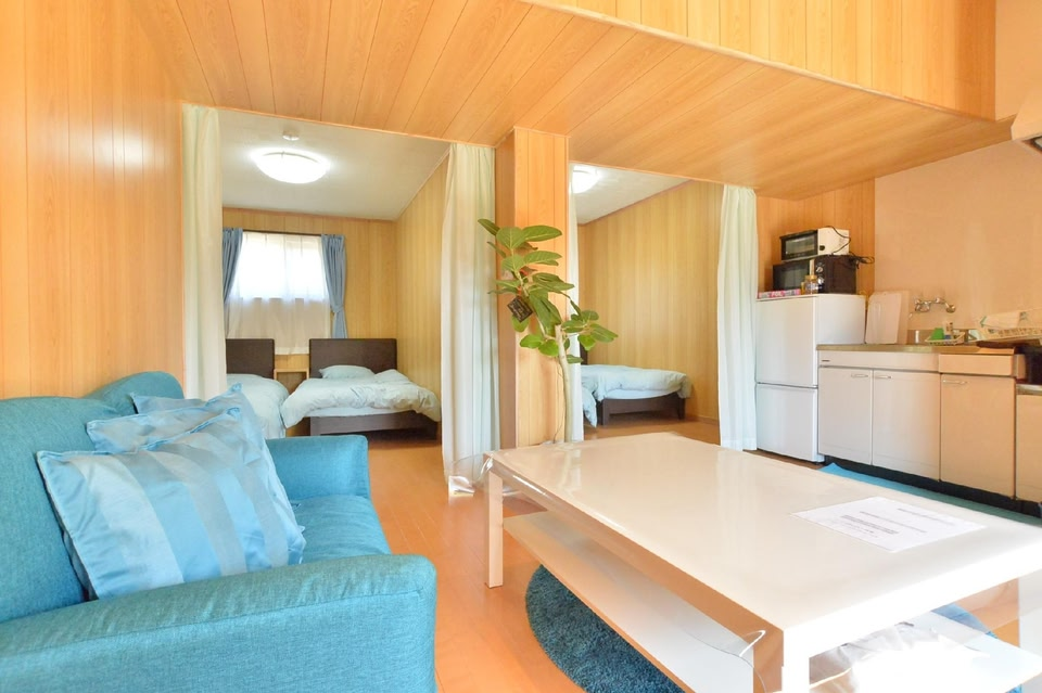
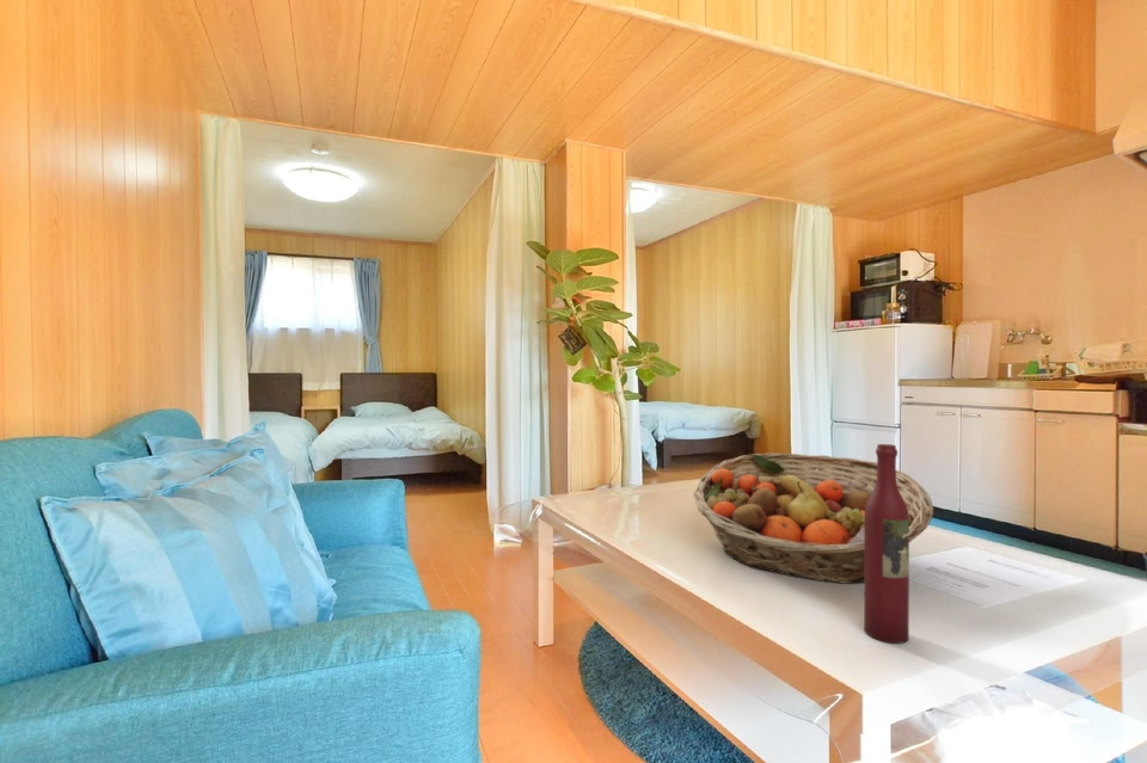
+ fruit basket [692,453,934,585]
+ wine bottle [863,443,910,645]
